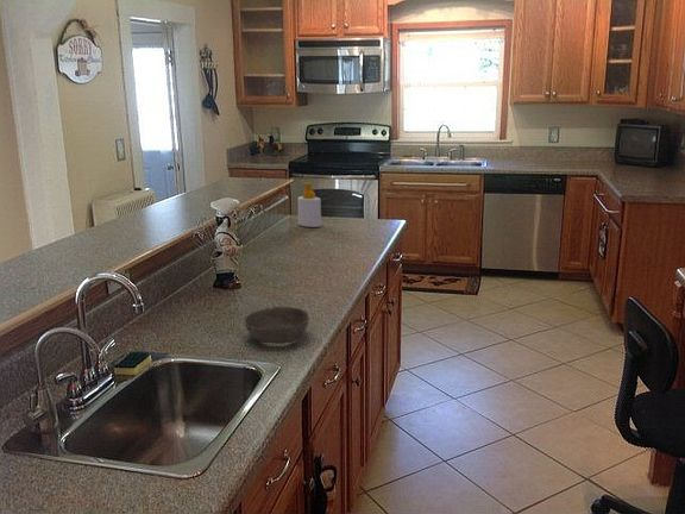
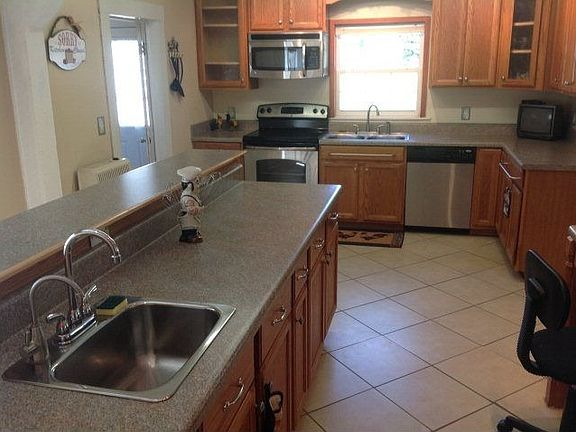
- soap bottle [297,182,322,228]
- bowl [243,306,310,345]
